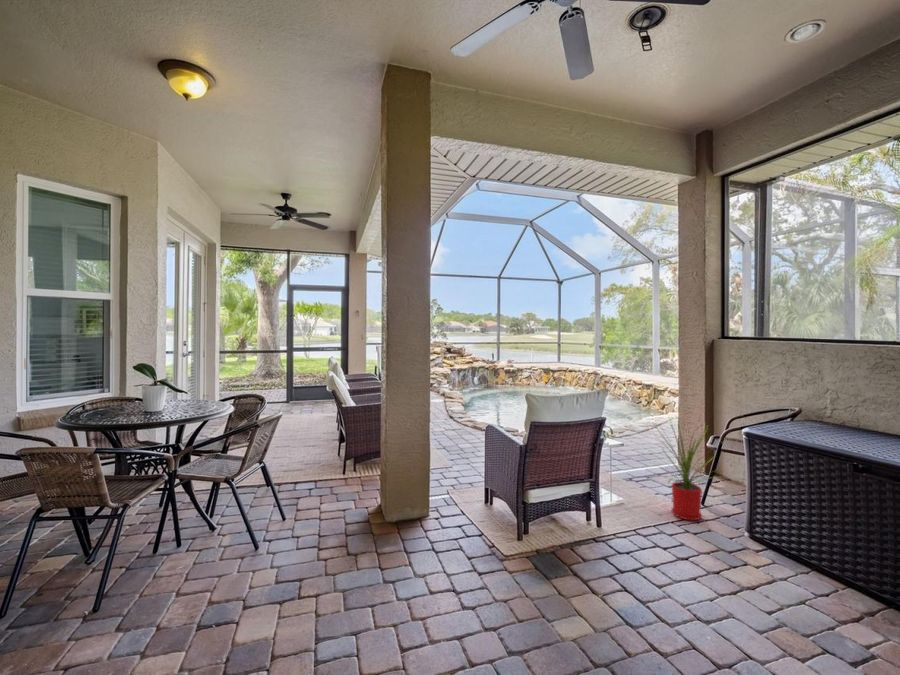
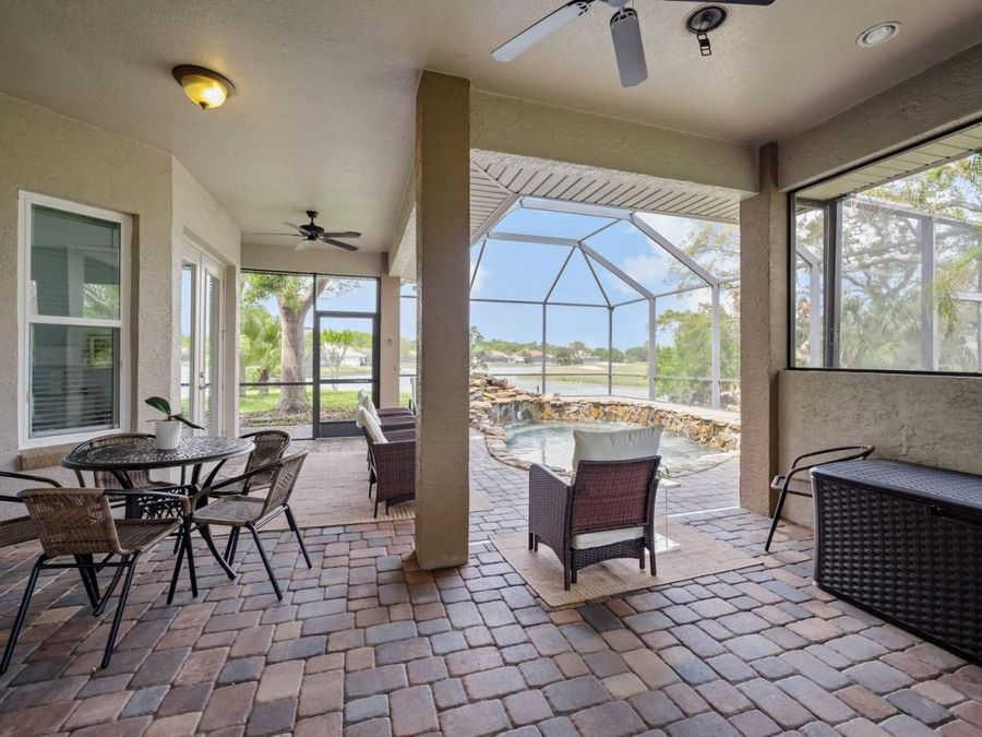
- house plant [642,417,729,522]
